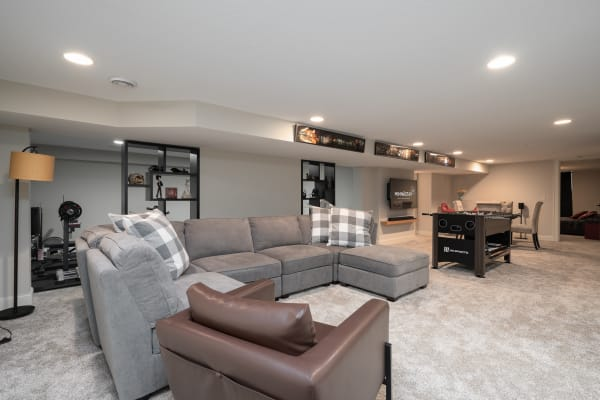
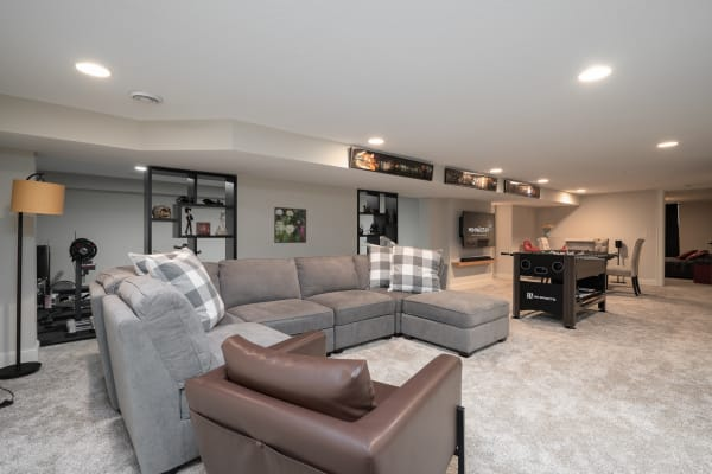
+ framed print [273,206,307,244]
